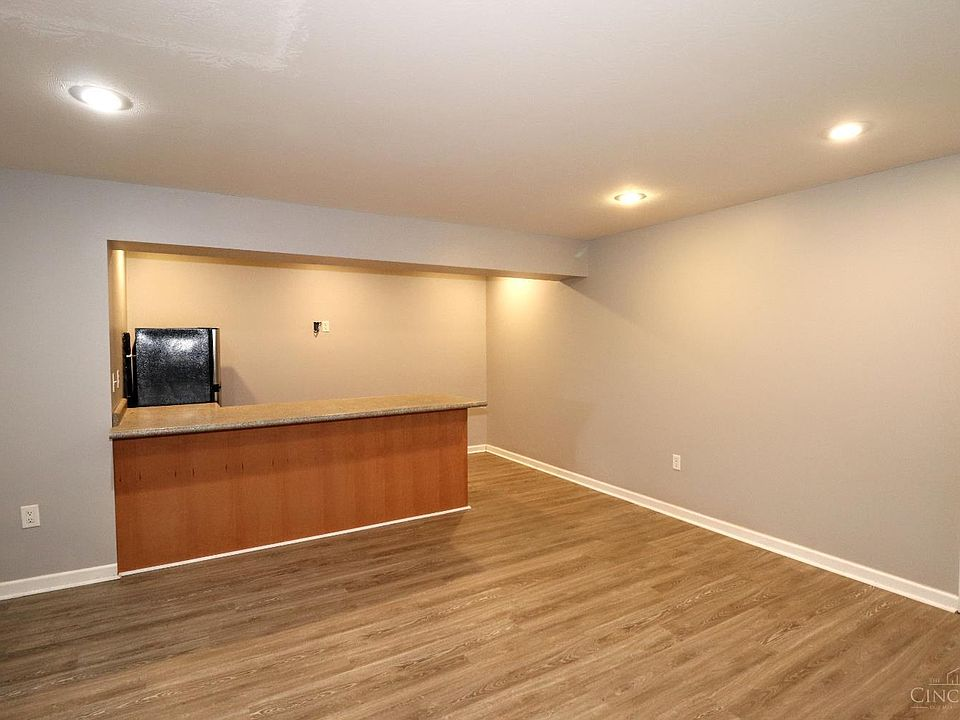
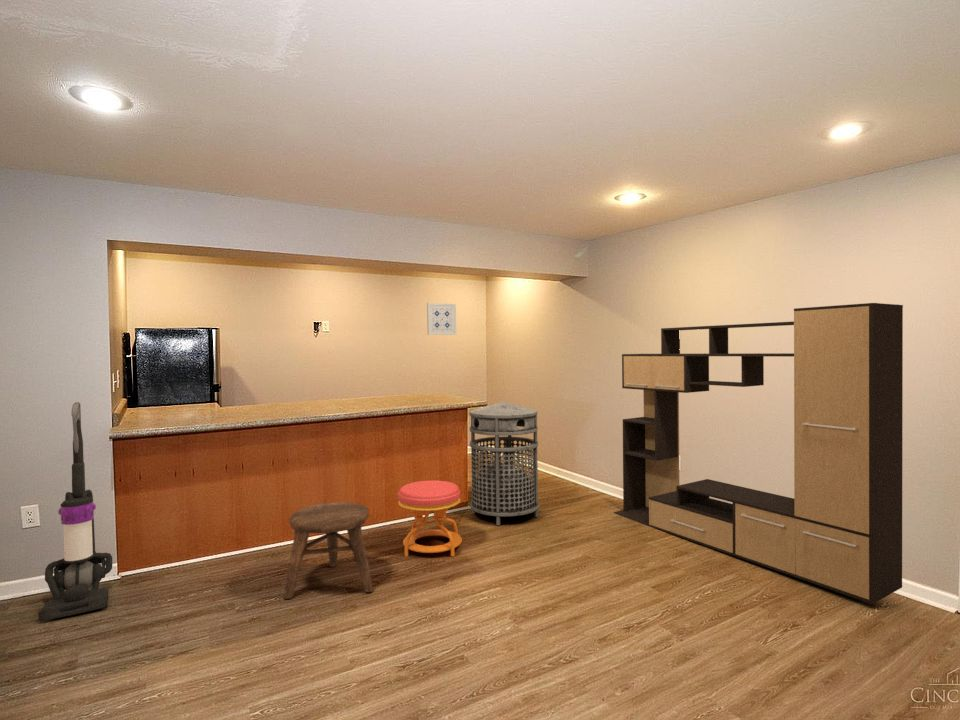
+ stool [397,479,463,557]
+ wall art [426,302,457,336]
+ media console [613,302,904,605]
+ vacuum cleaner [37,401,113,622]
+ stool [283,501,374,600]
+ trash can [469,401,540,526]
